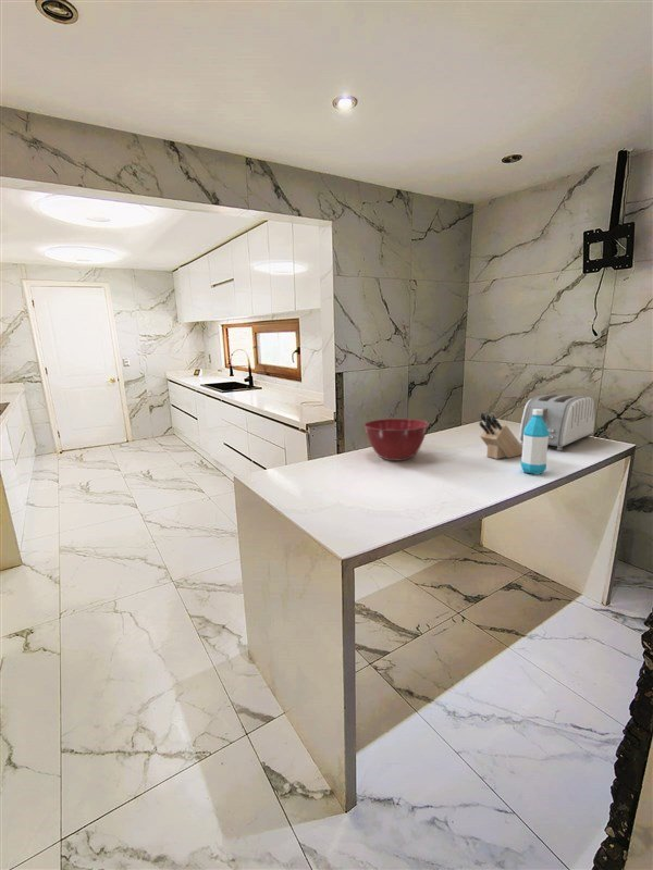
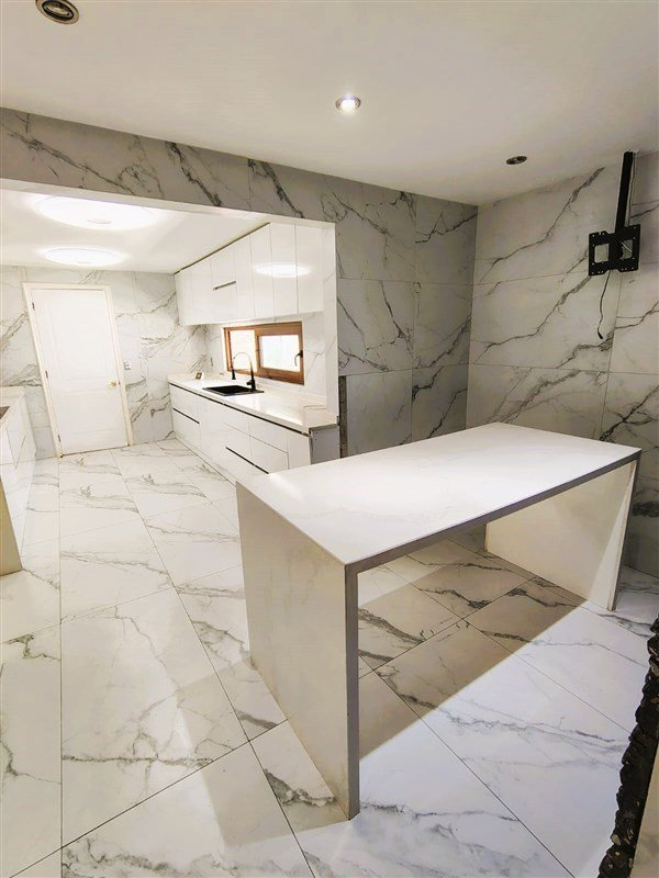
- knife block [478,411,522,460]
- toaster [518,393,595,451]
- mixing bowl [364,418,430,461]
- water bottle [520,409,550,475]
